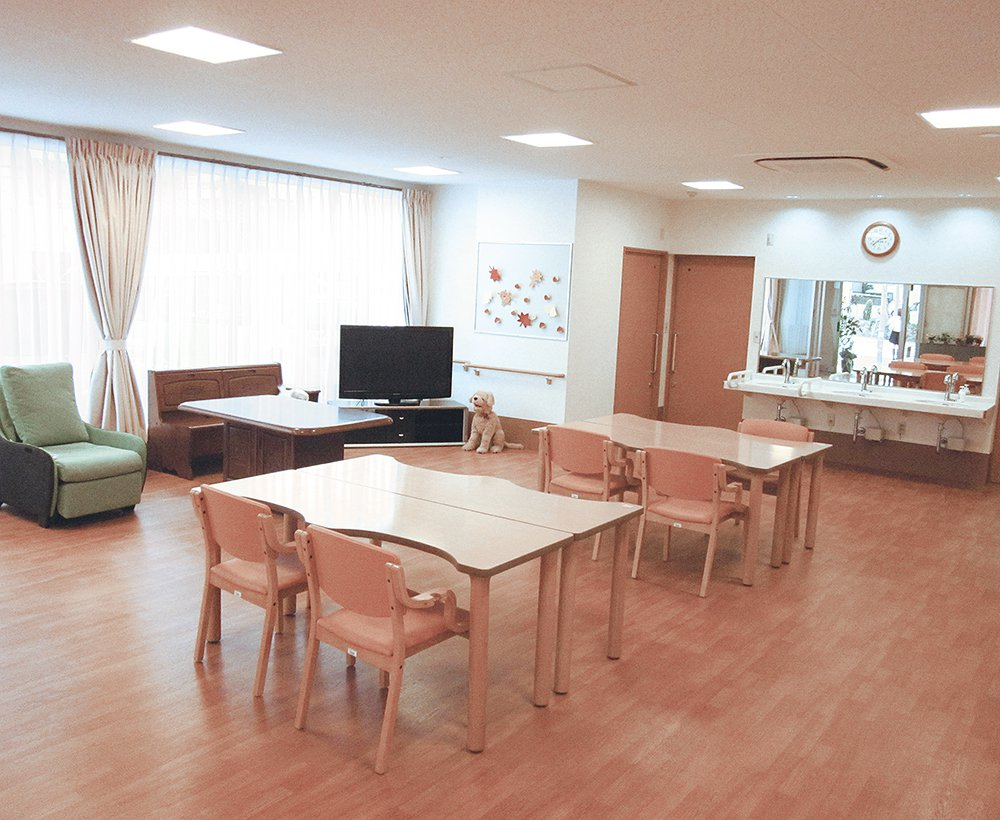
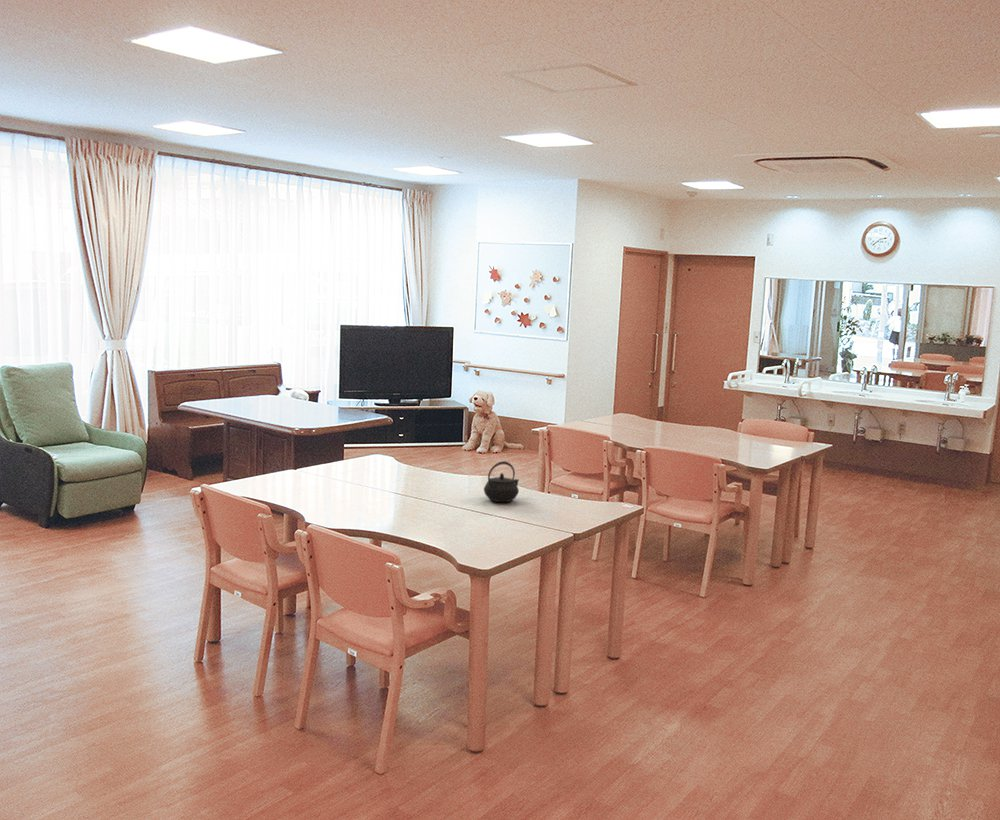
+ kettle [483,460,520,503]
